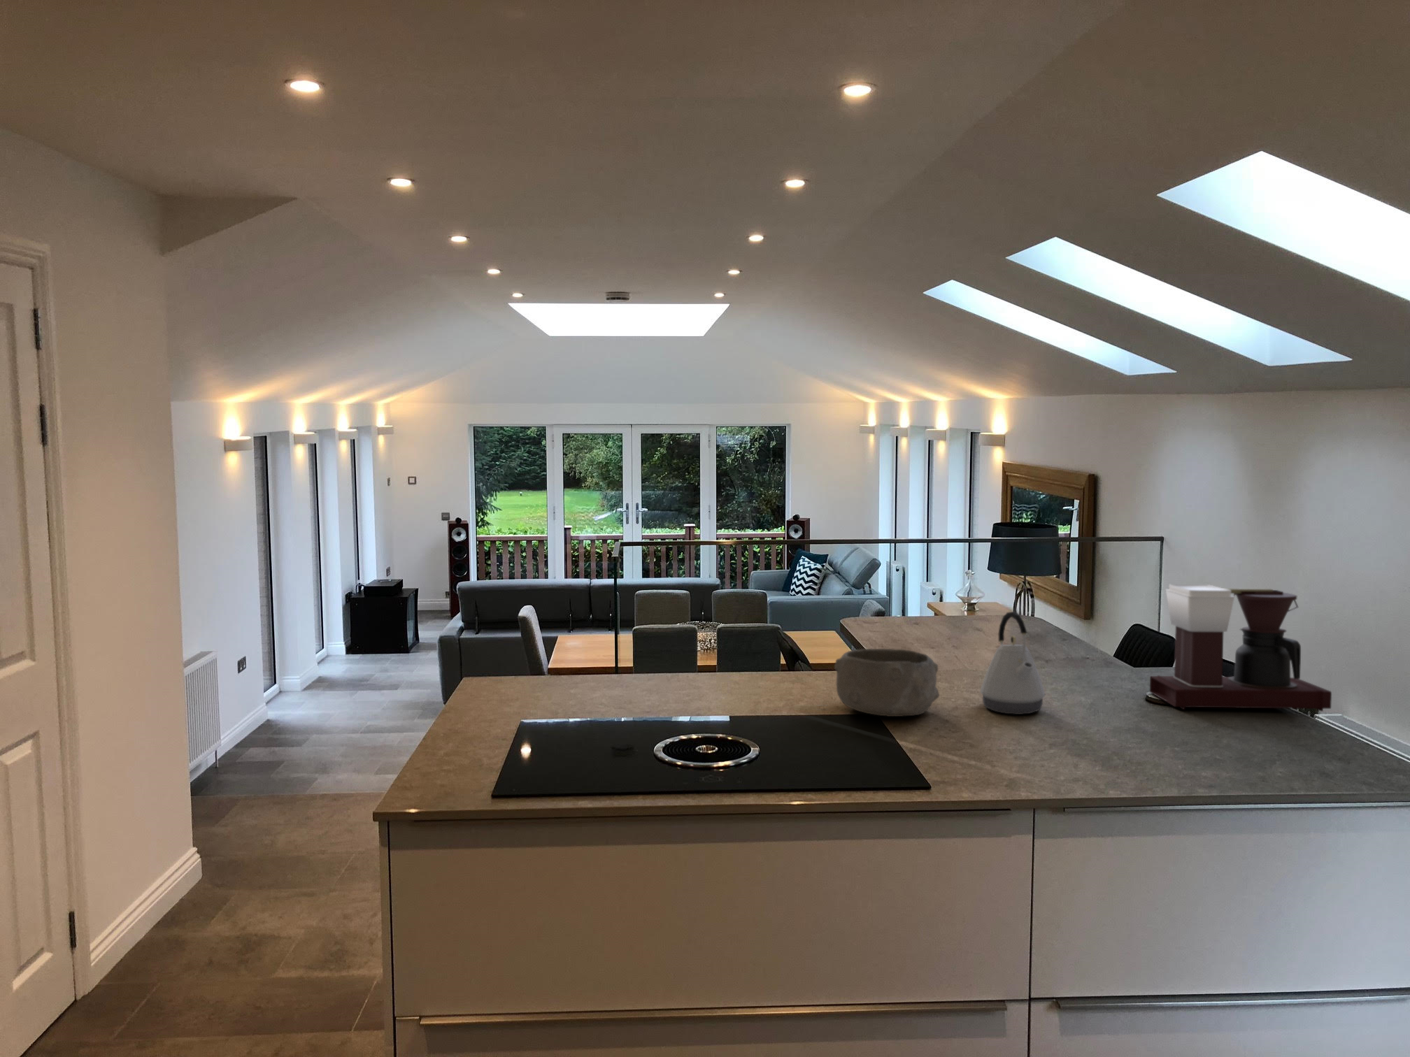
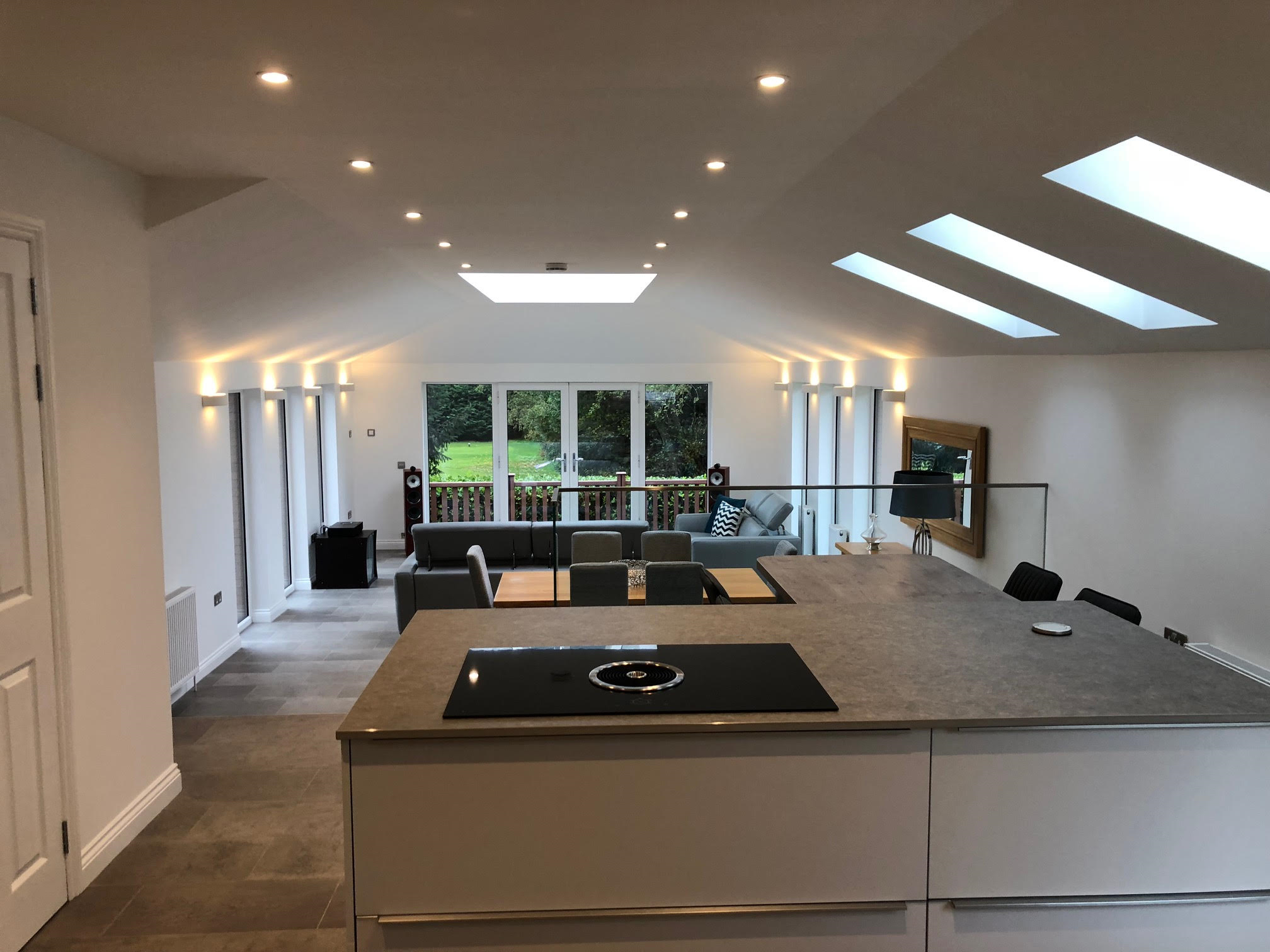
- coffee maker [1149,584,1332,713]
- bowl [834,648,940,717]
- kettle [980,611,1046,715]
